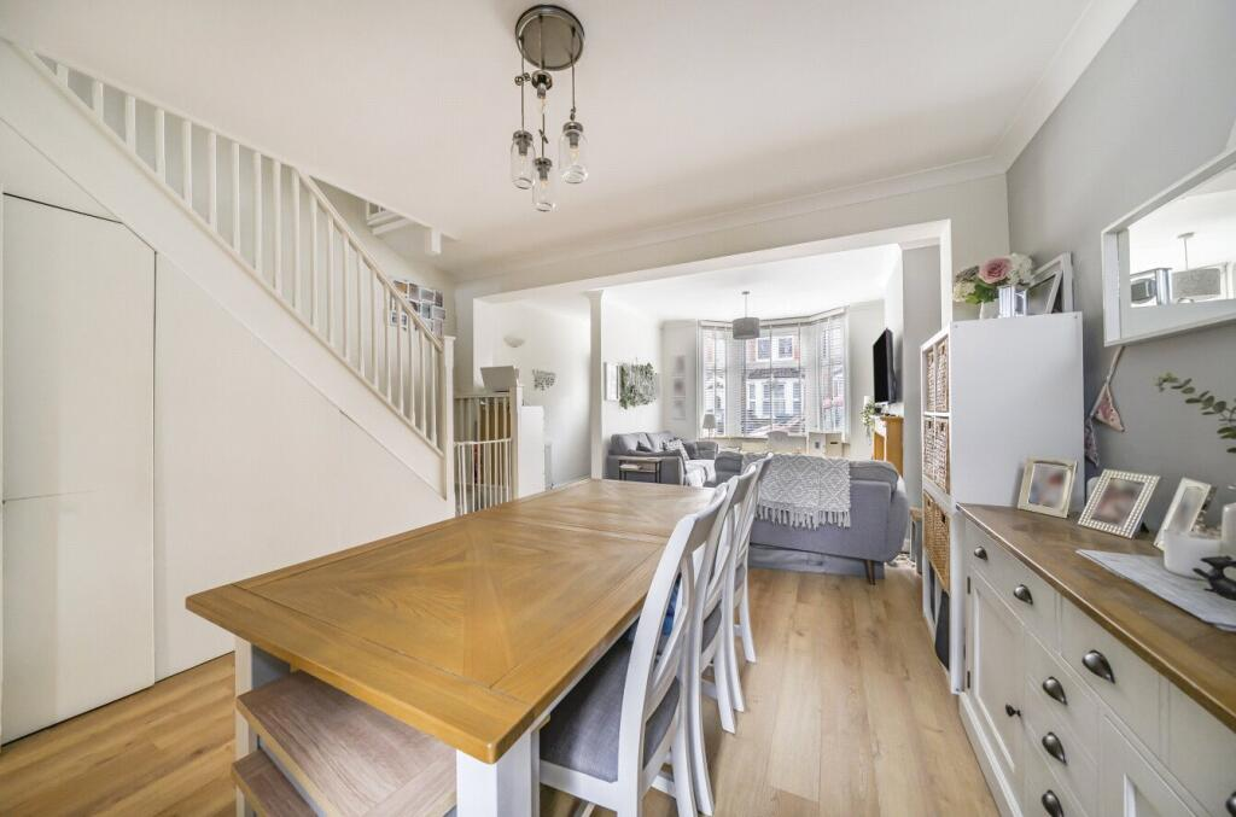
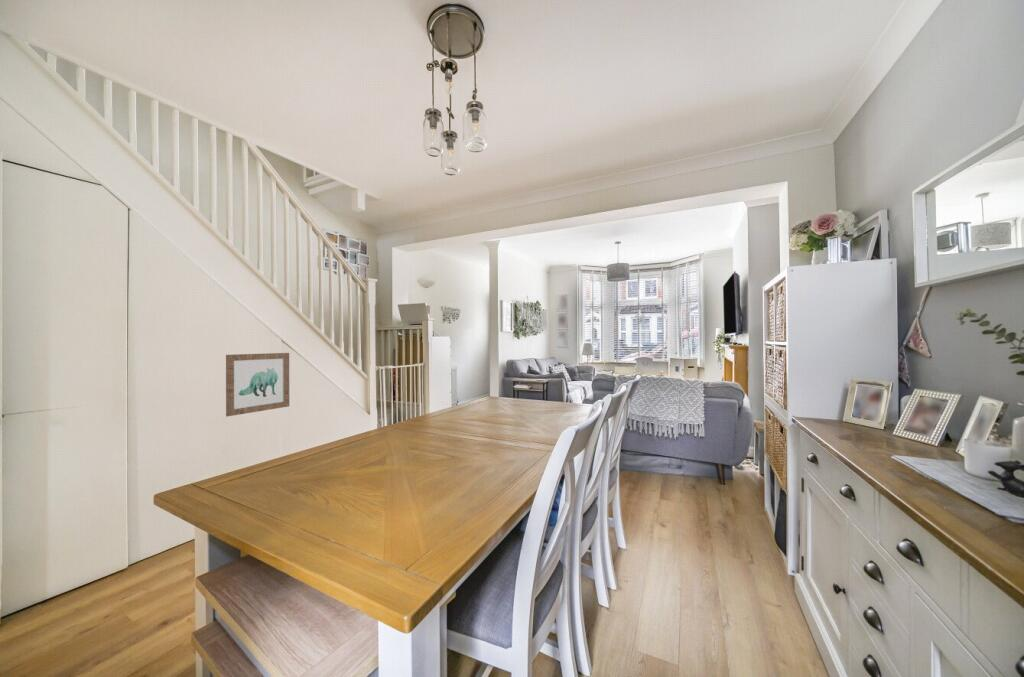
+ wall art [225,352,290,417]
